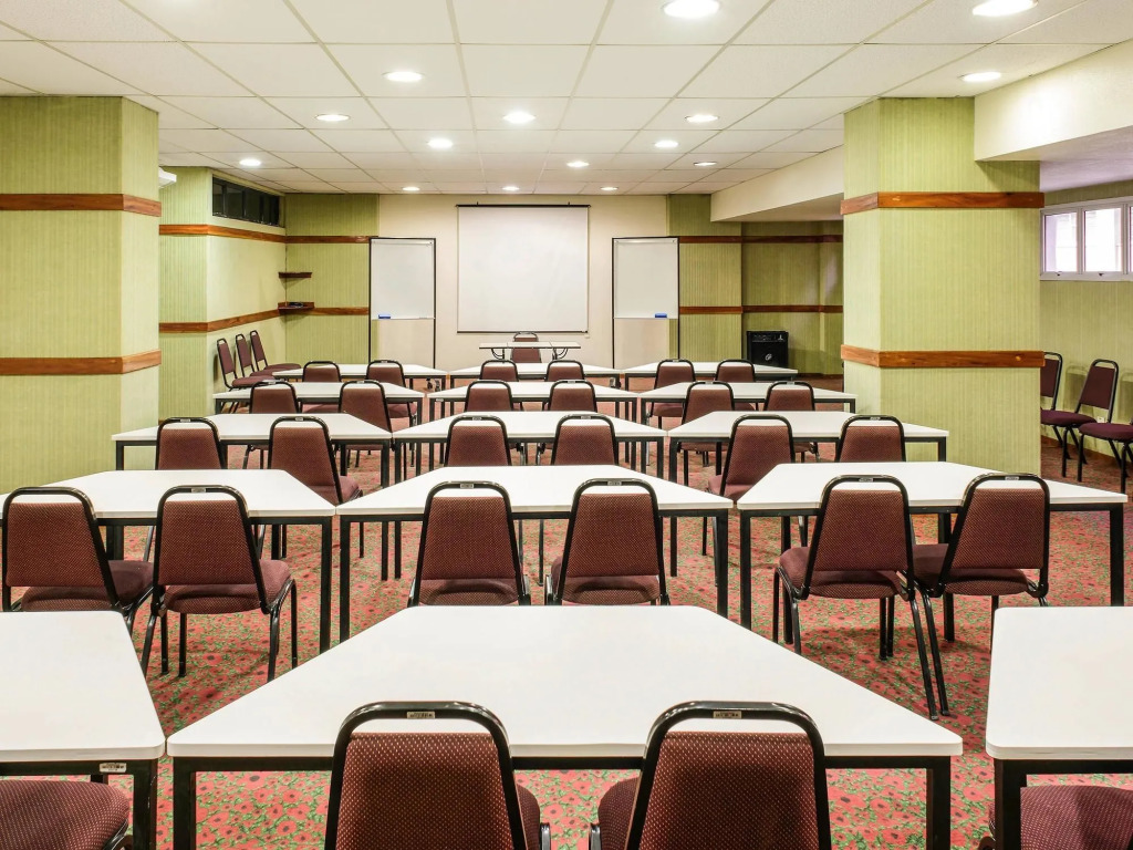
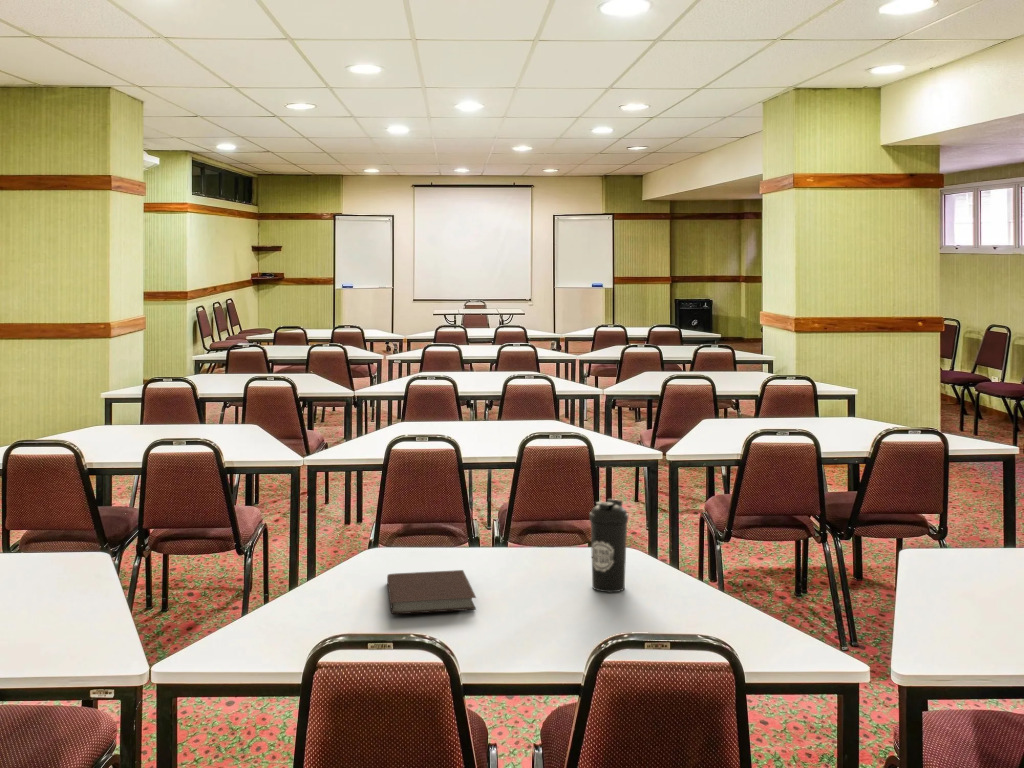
+ water bottle [589,498,629,593]
+ notebook [386,569,477,615]
